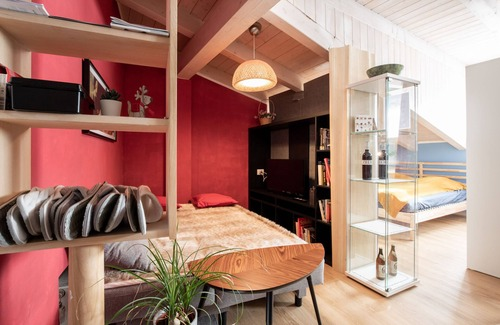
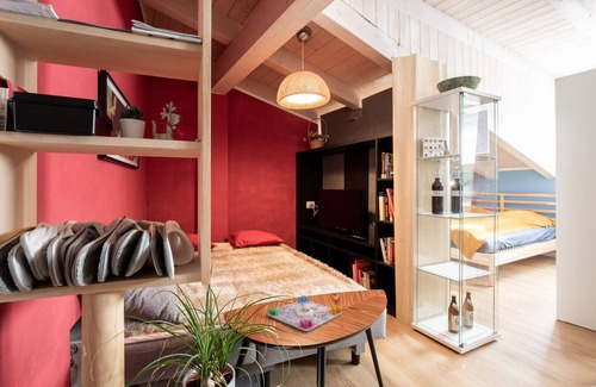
+ board game [266,294,343,332]
